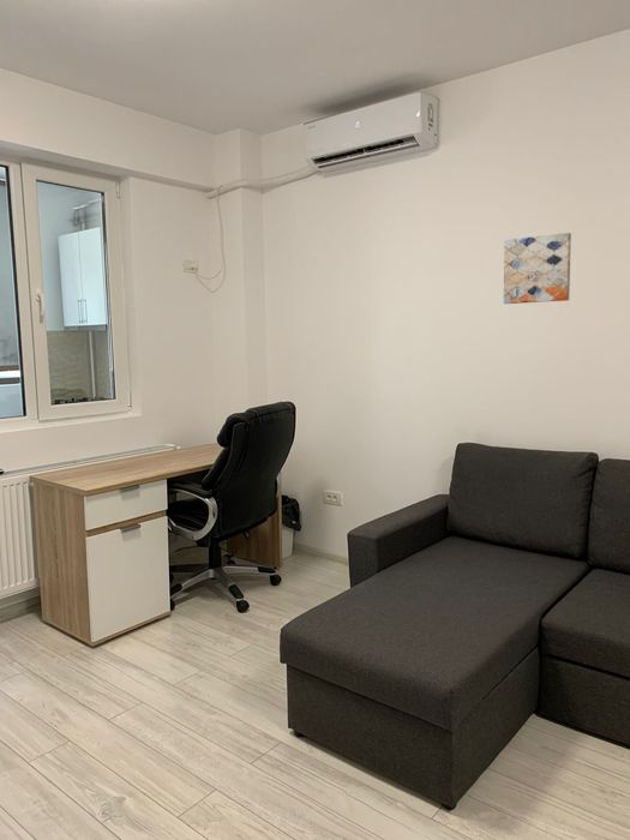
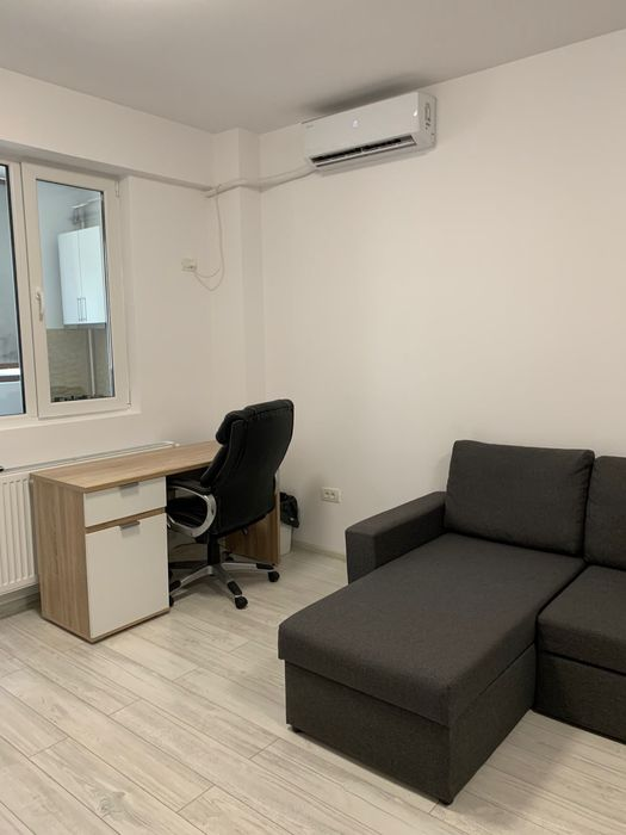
- wall art [503,232,572,305]
